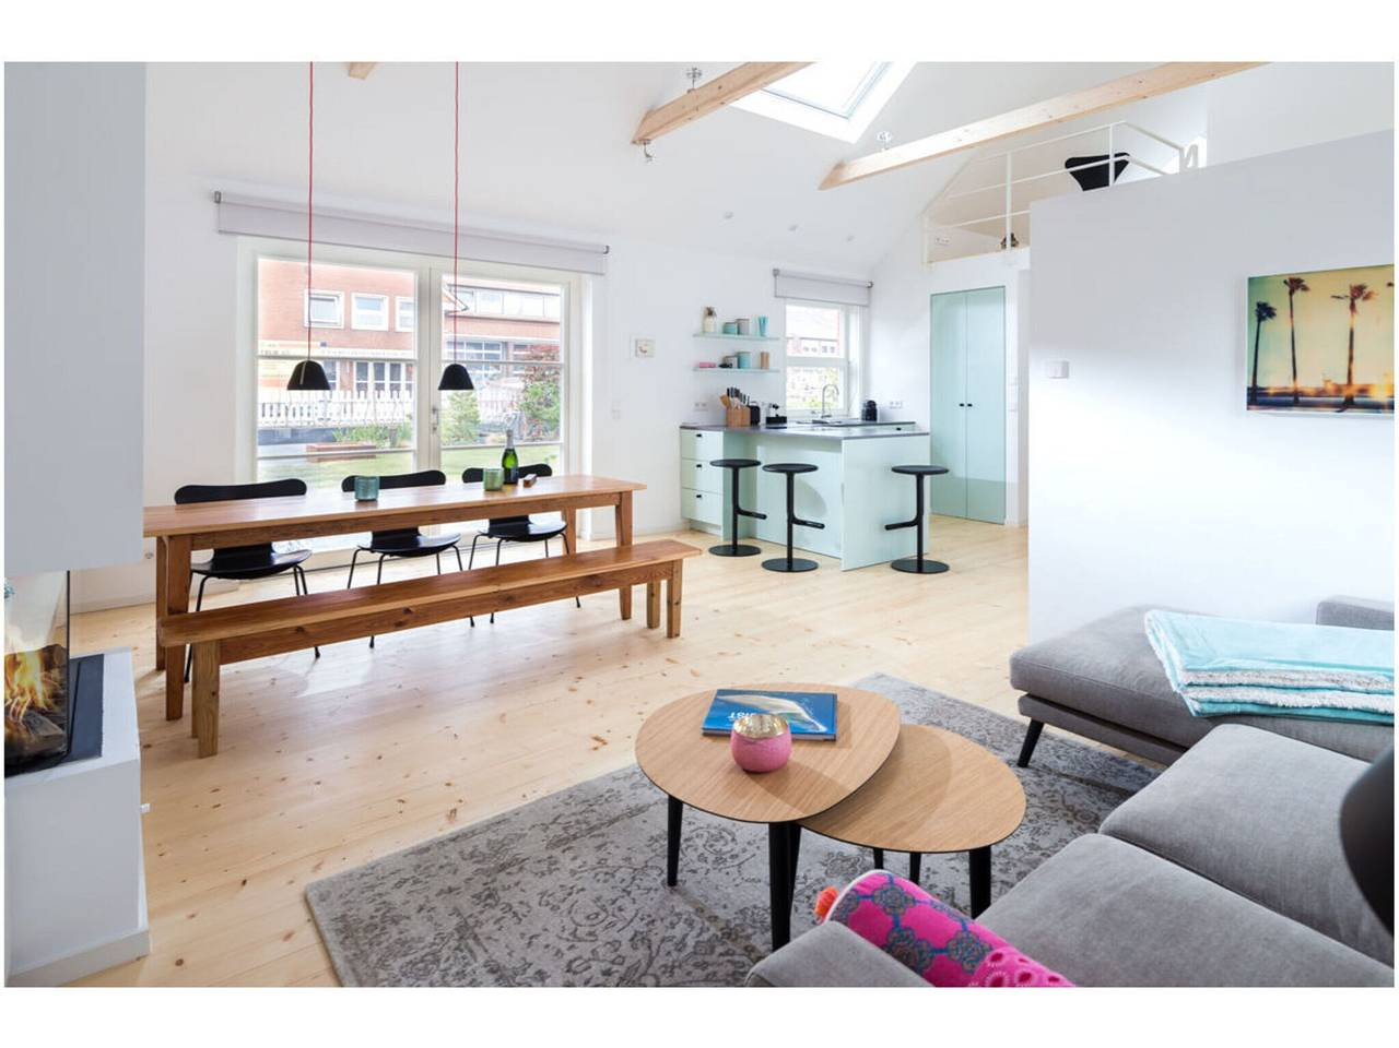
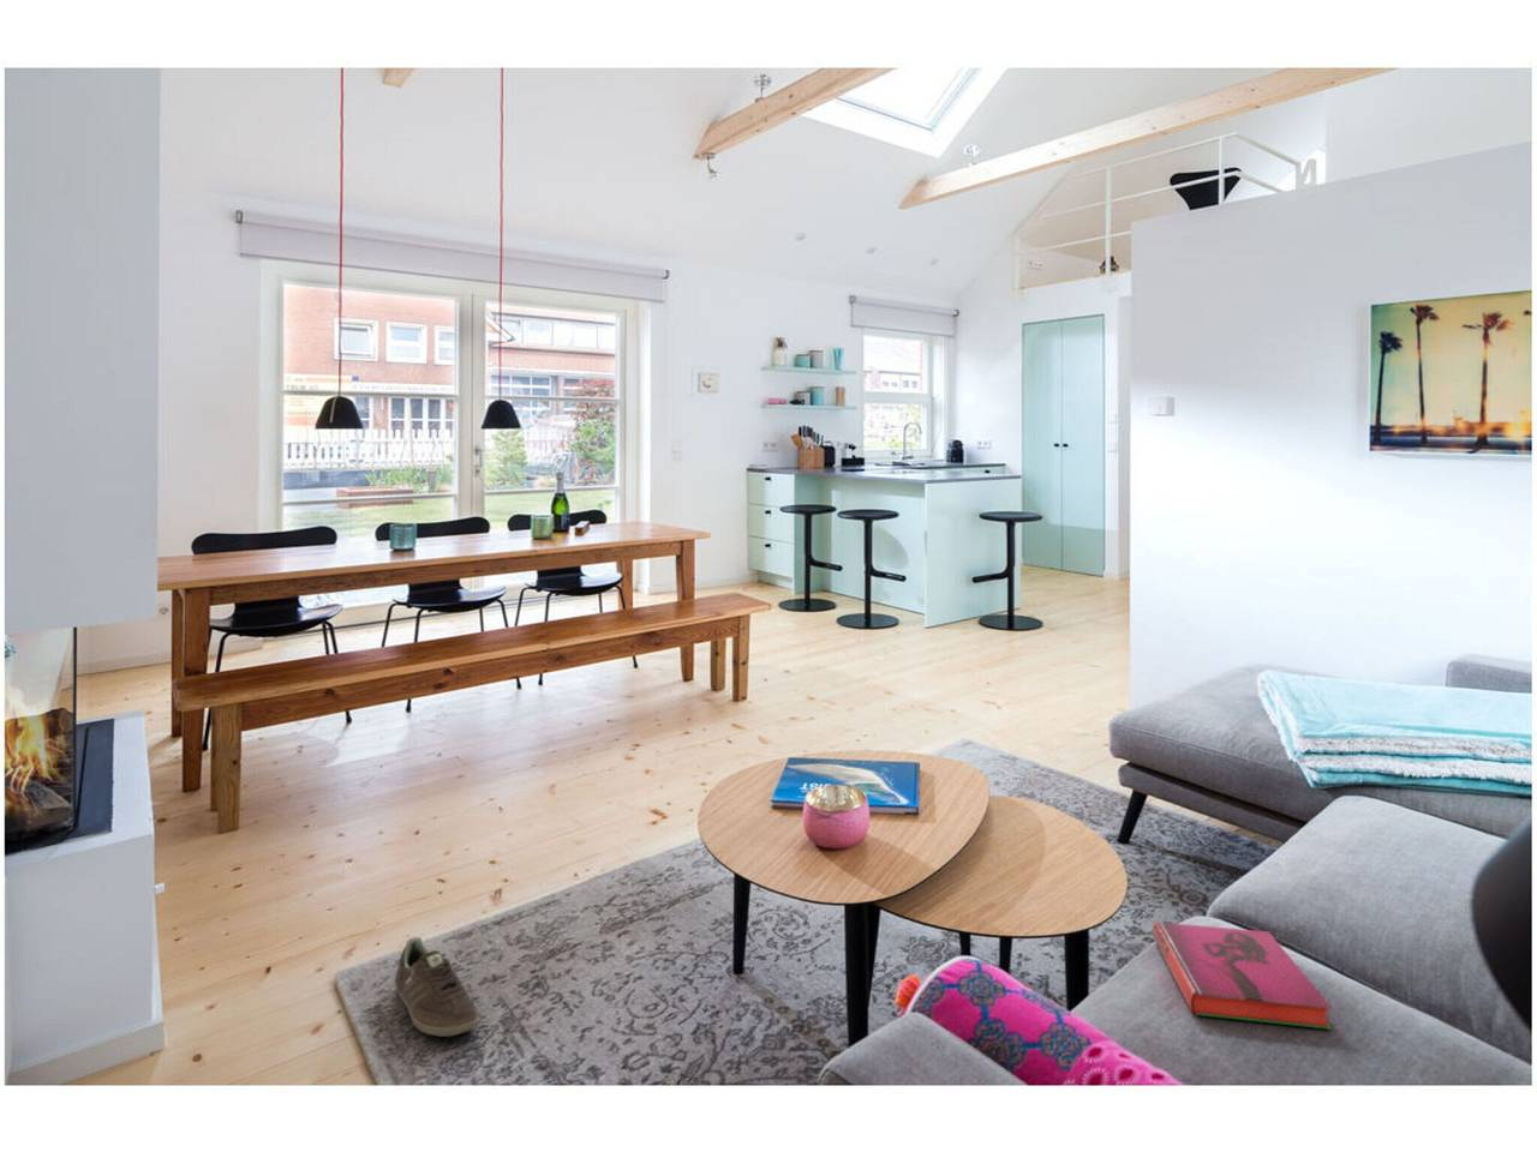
+ sneaker [393,935,480,1038]
+ hardback book [1152,921,1332,1031]
